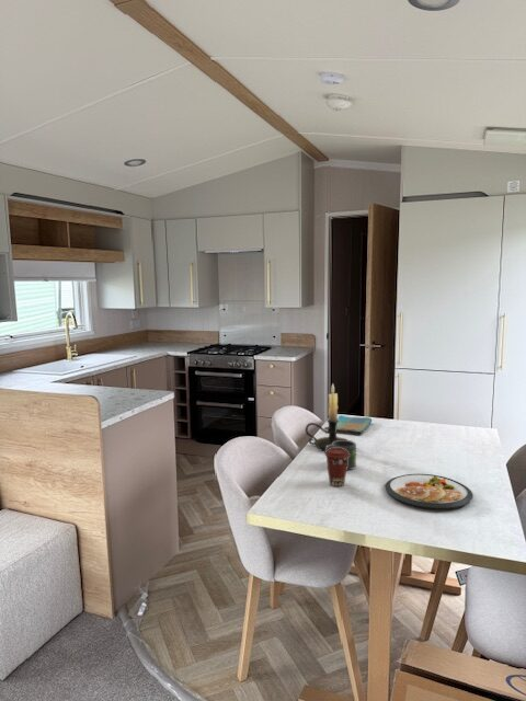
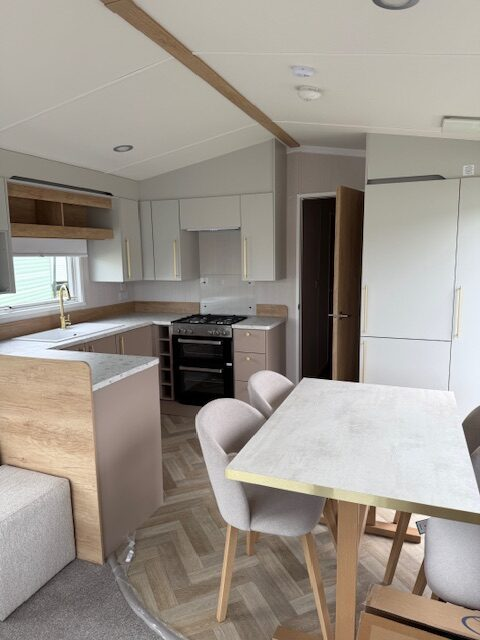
- dish towel [328,414,373,436]
- coffee cup [324,448,350,487]
- candle holder [305,383,348,452]
- dish [385,473,474,510]
- mug [323,439,357,471]
